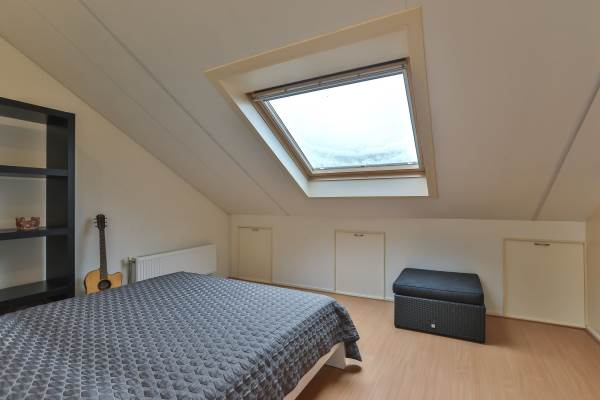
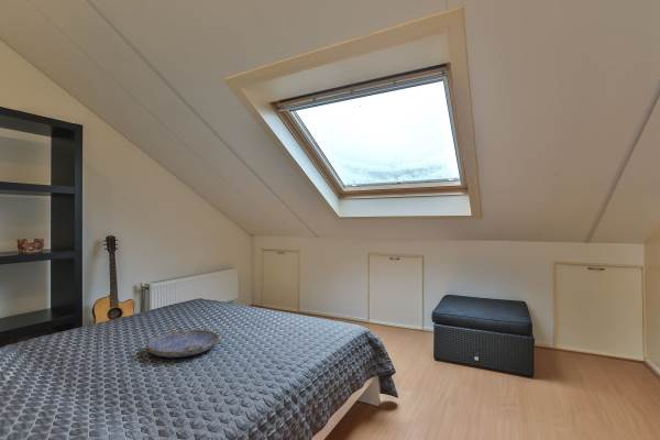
+ serving tray [145,326,221,359]
